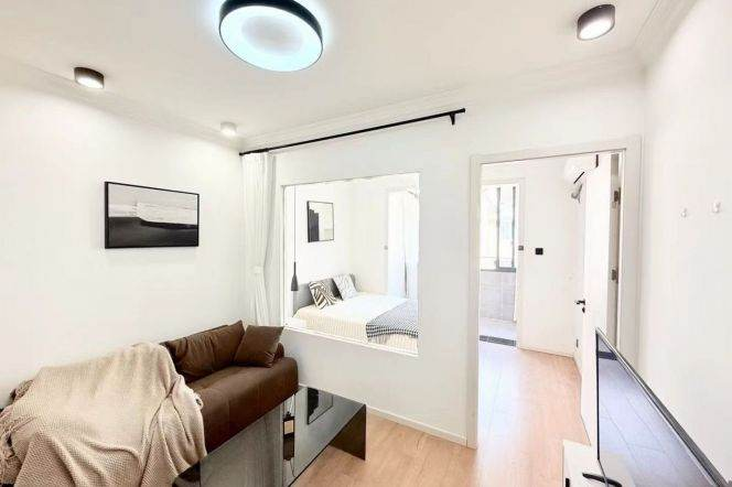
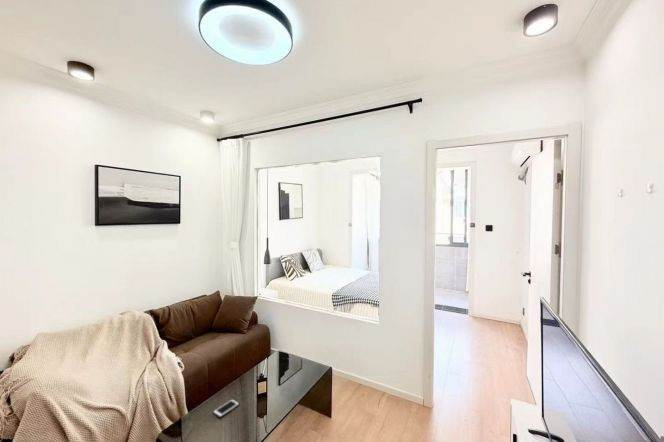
+ cell phone [212,398,240,418]
